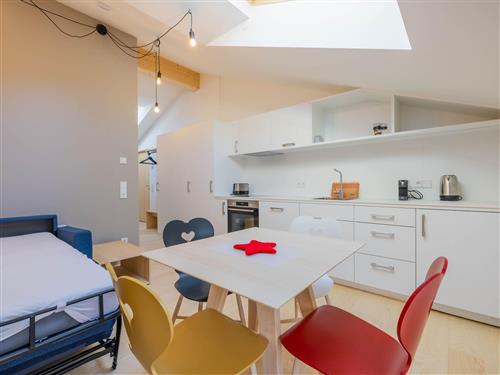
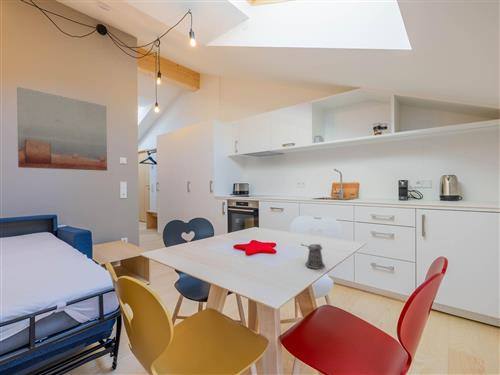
+ wall art [16,86,108,172]
+ pepper shaker [300,243,326,270]
